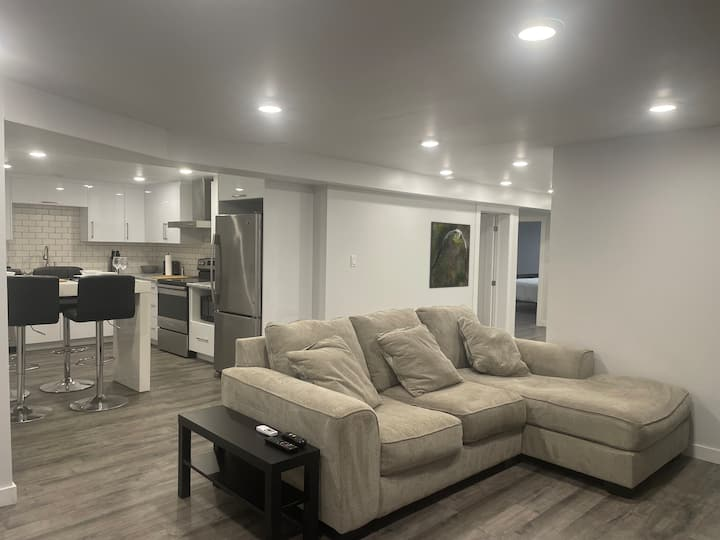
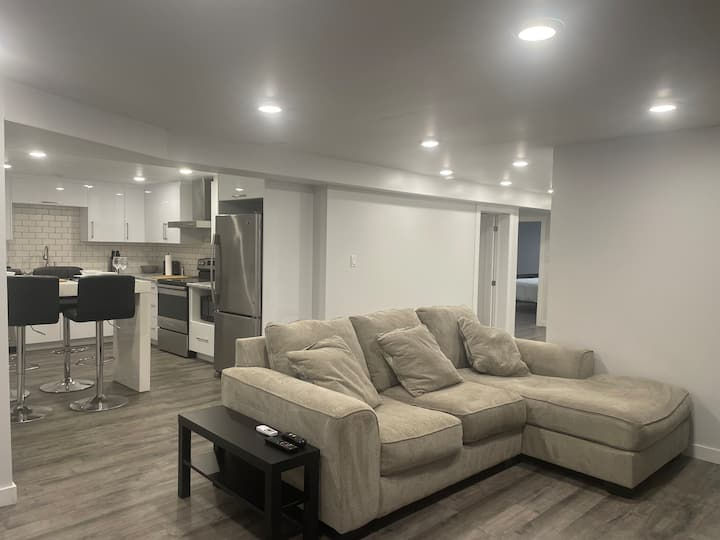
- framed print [428,221,471,289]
